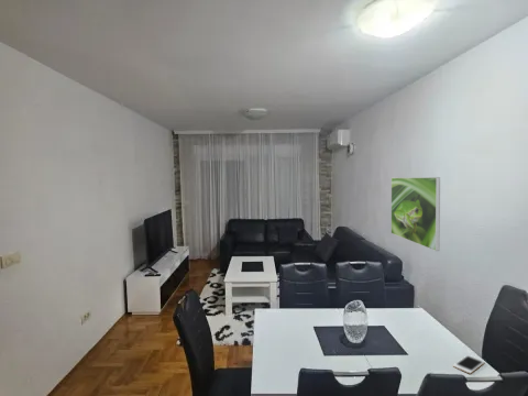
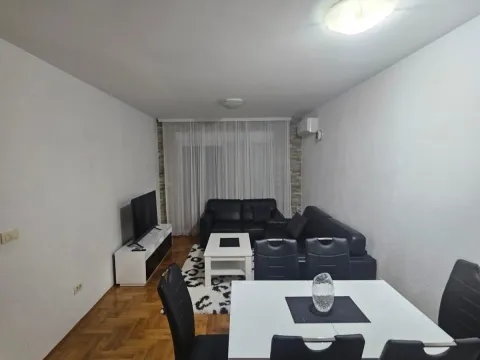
- cell phone [452,354,486,375]
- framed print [391,176,441,252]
